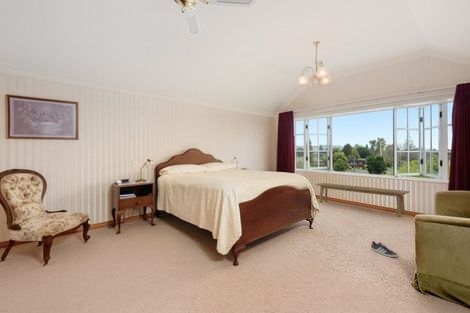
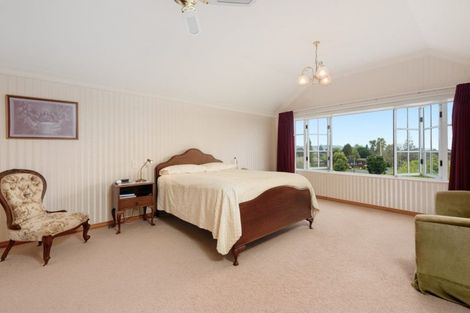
- sneaker [370,240,399,258]
- bench [315,182,411,217]
